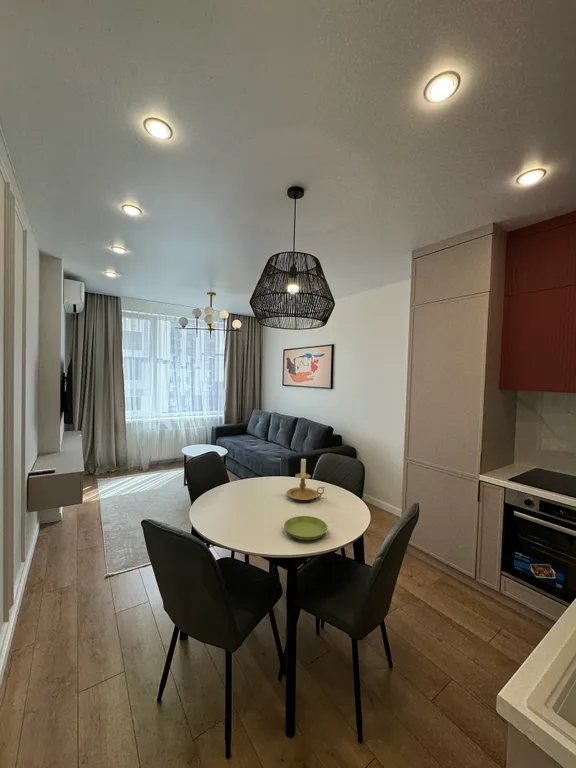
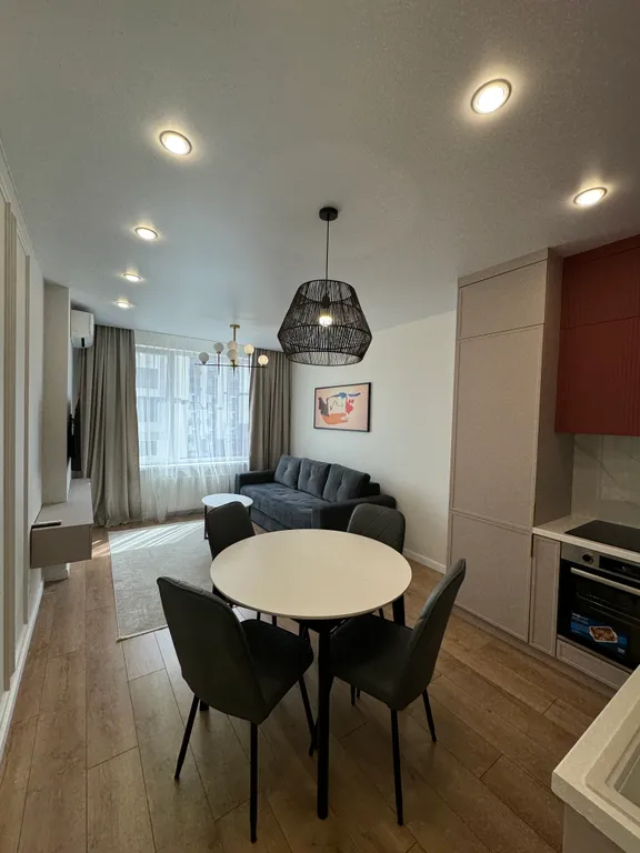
- saucer [283,515,328,541]
- candle holder [286,457,326,501]
